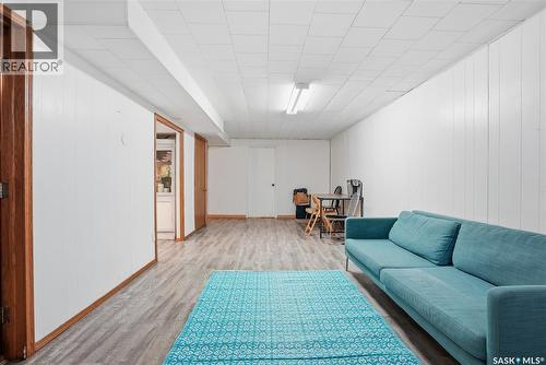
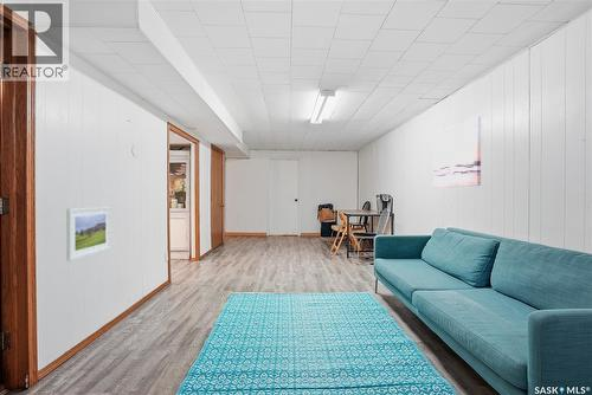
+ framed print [65,206,111,263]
+ wall art [433,115,482,189]
